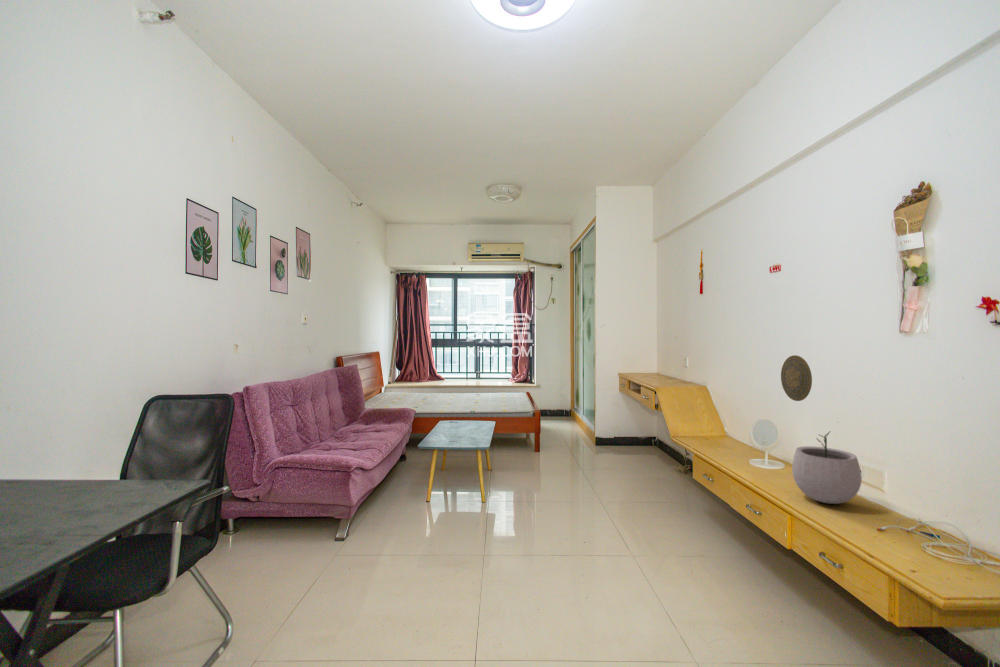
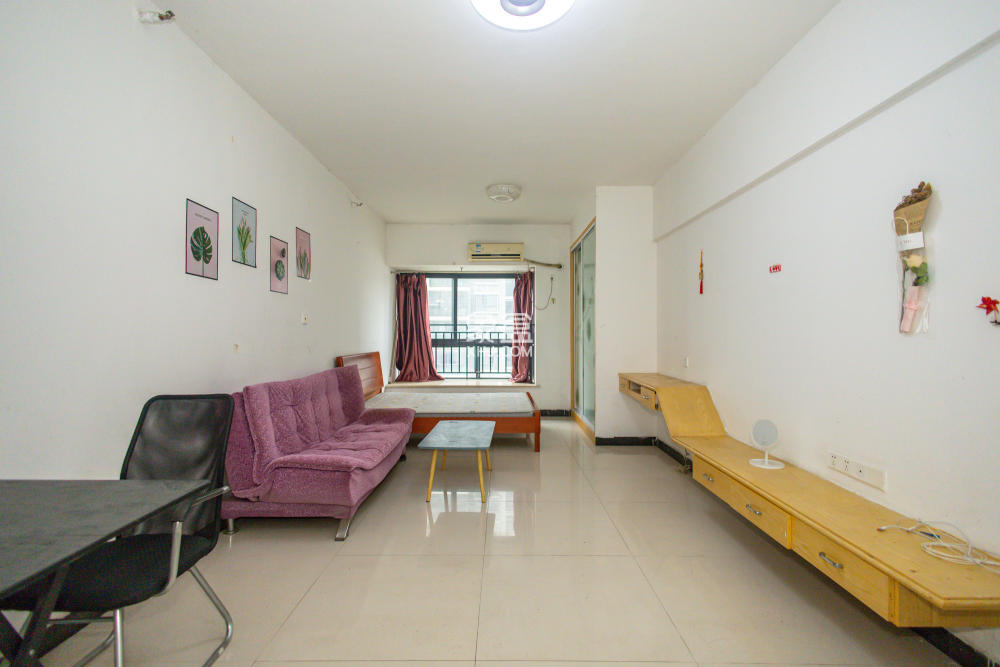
- plant pot [791,431,863,505]
- decorative plate [780,354,813,402]
